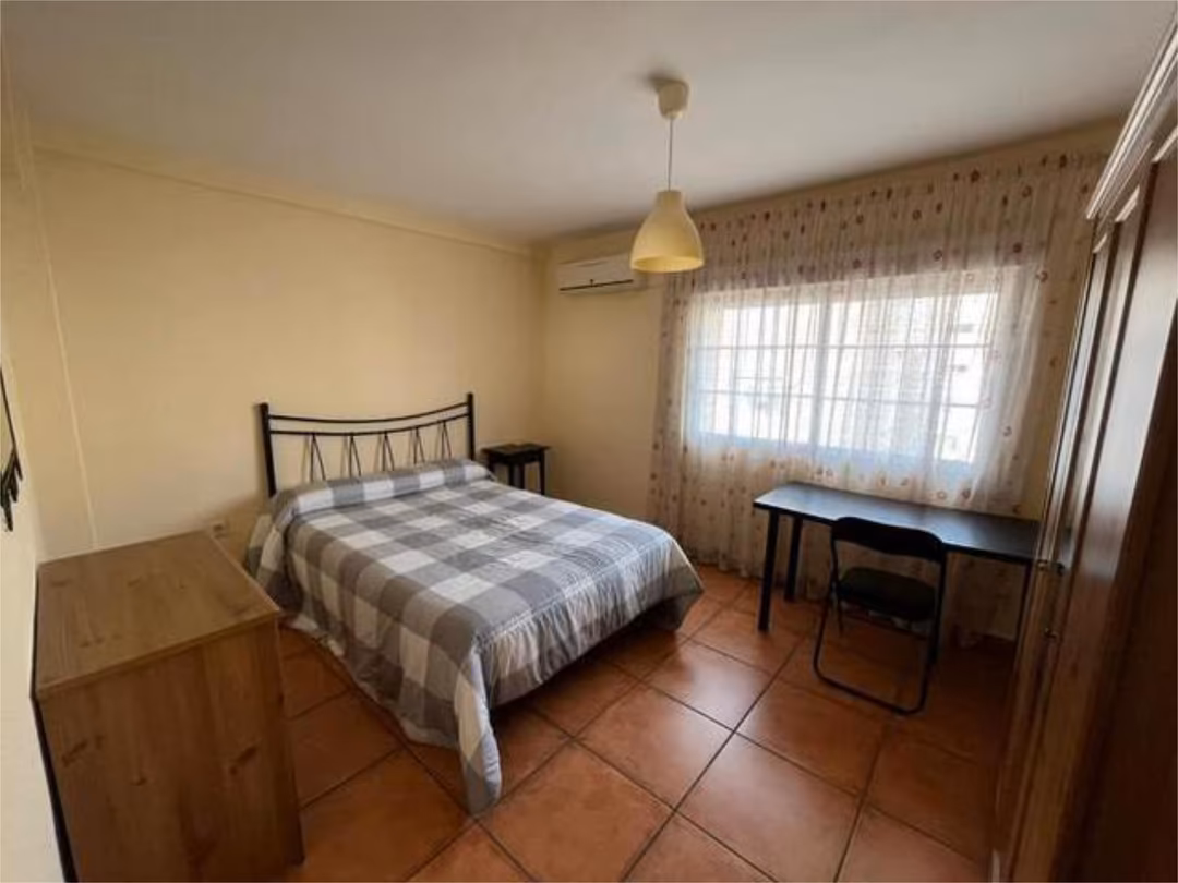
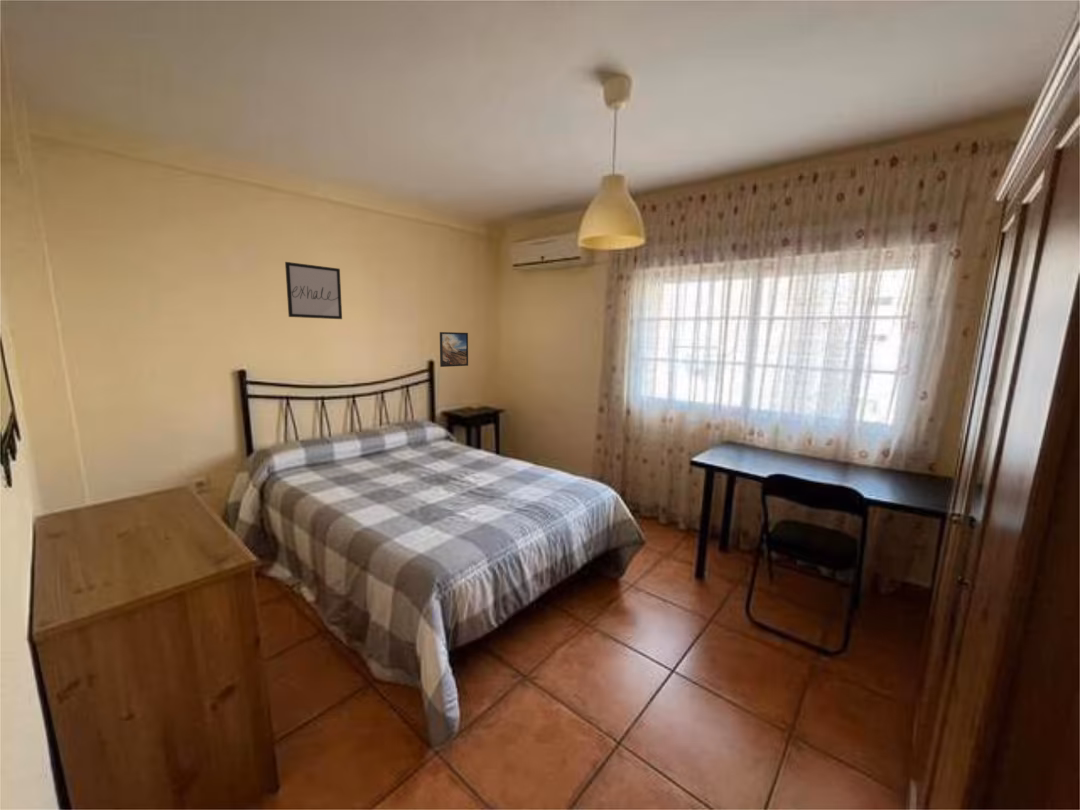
+ wall art [284,261,343,320]
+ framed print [439,331,469,368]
